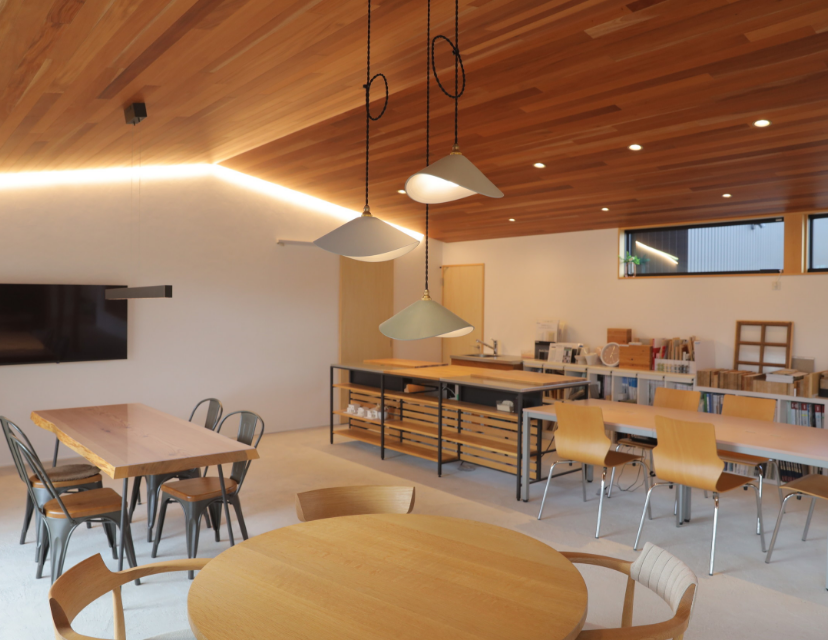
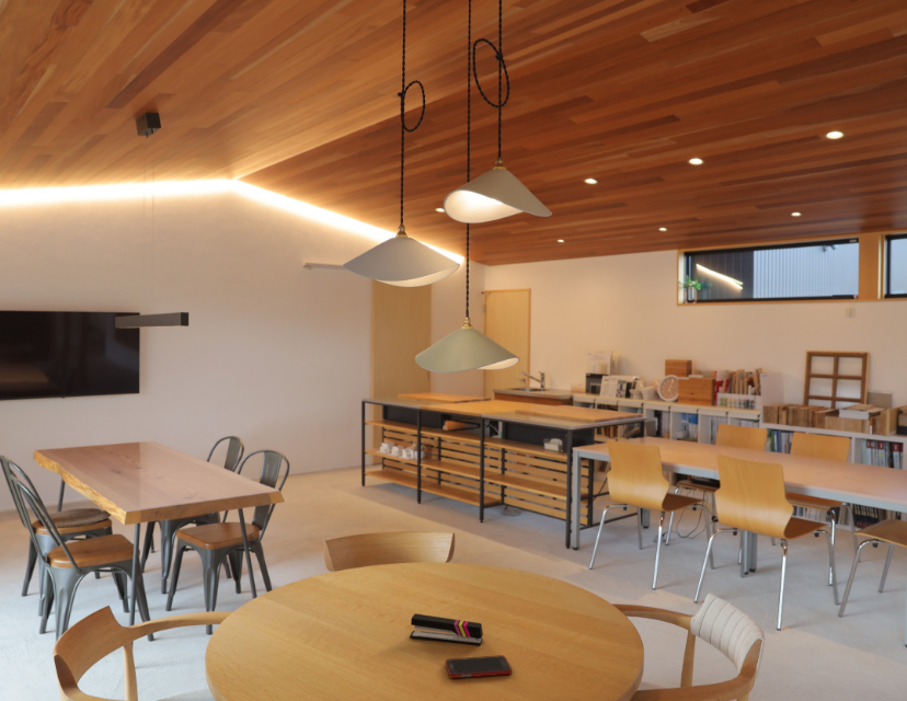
+ stapler [409,612,484,646]
+ cell phone [445,654,513,679]
